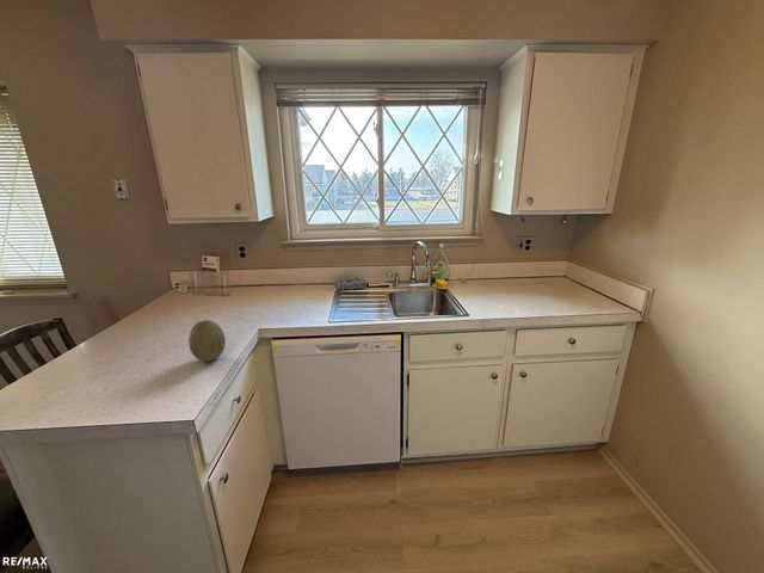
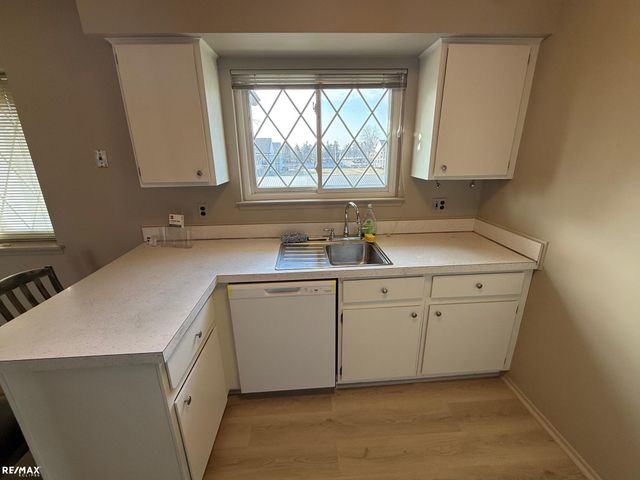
- fruit [187,319,227,363]
